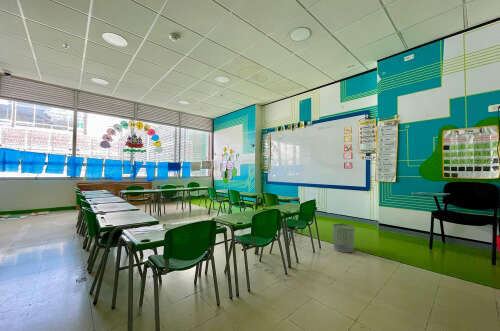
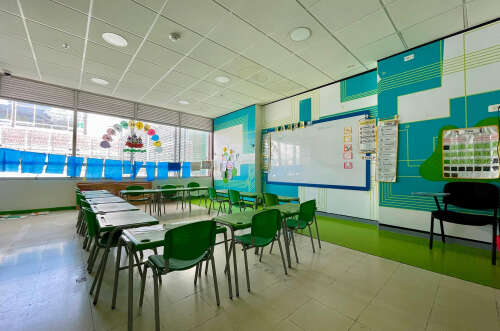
- waste bin [332,223,356,253]
